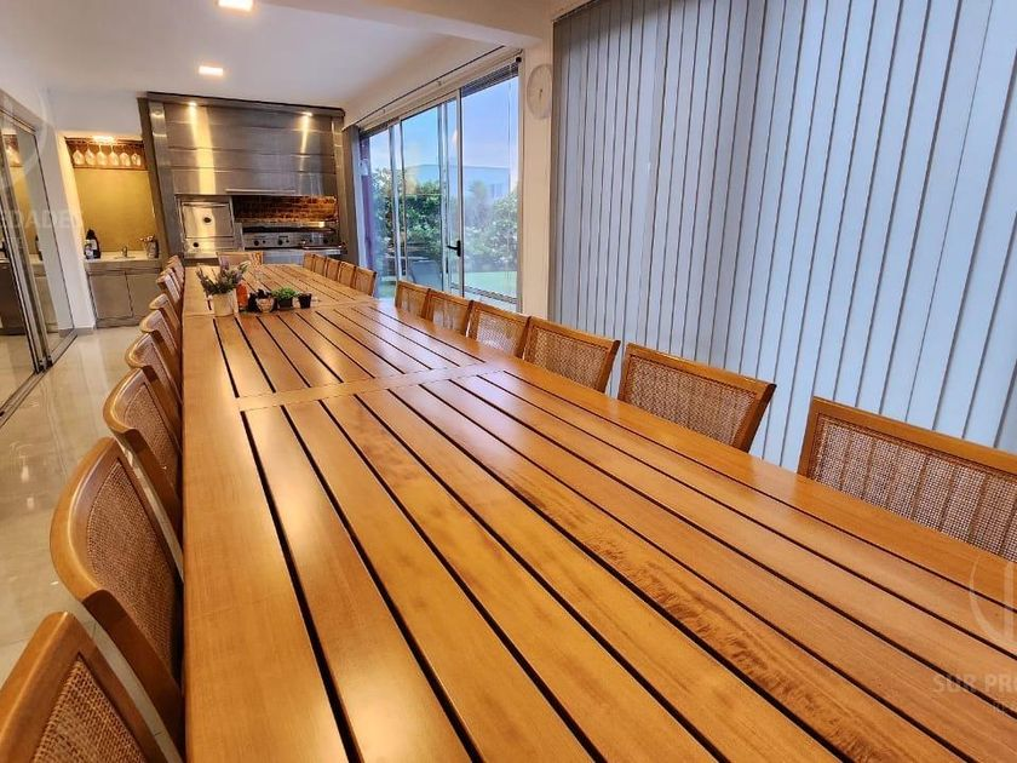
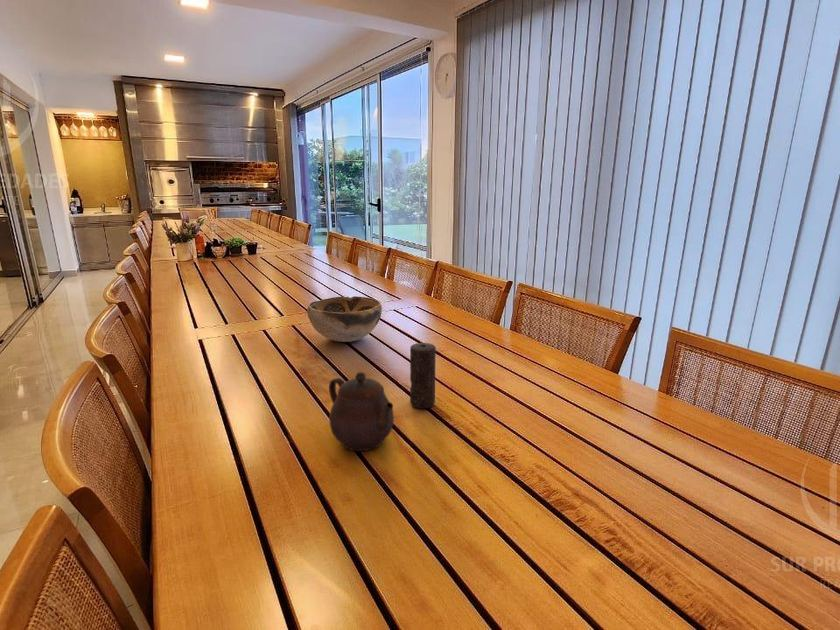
+ candle [409,342,437,409]
+ teapot [328,371,395,452]
+ decorative bowl [306,295,383,343]
